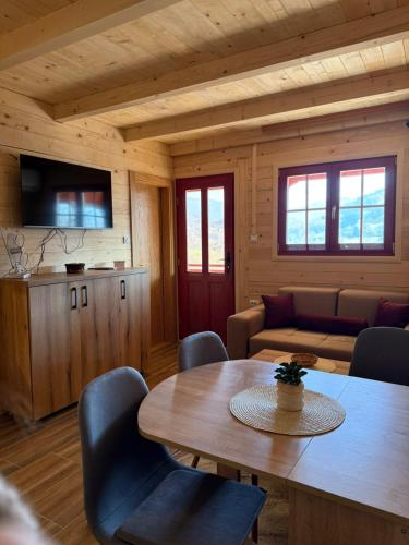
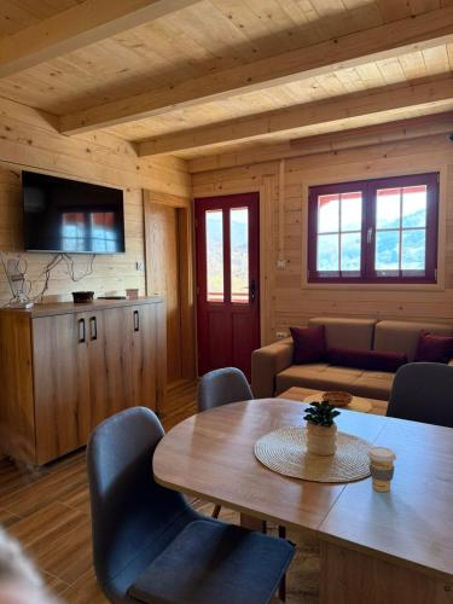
+ coffee cup [366,446,397,493]
